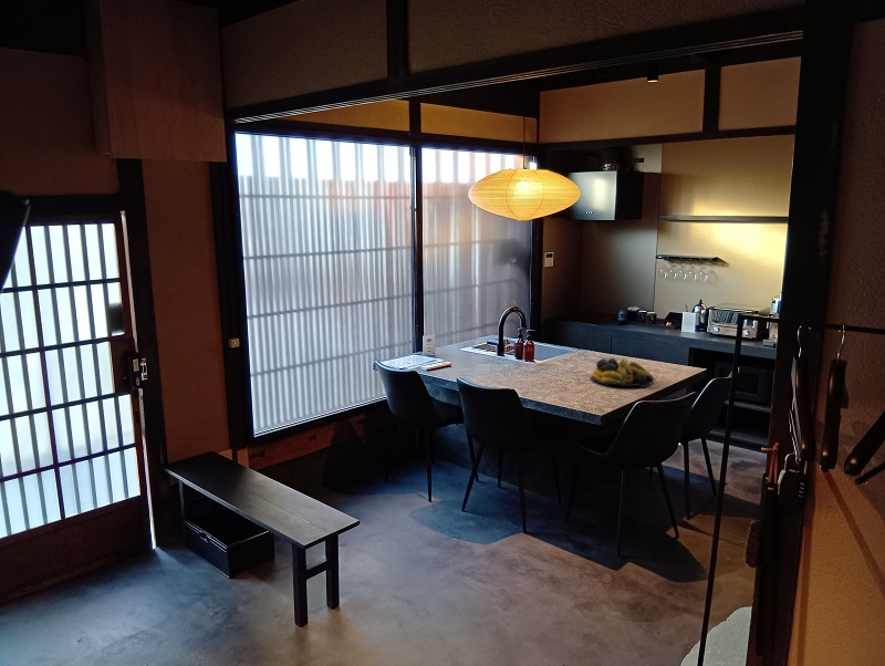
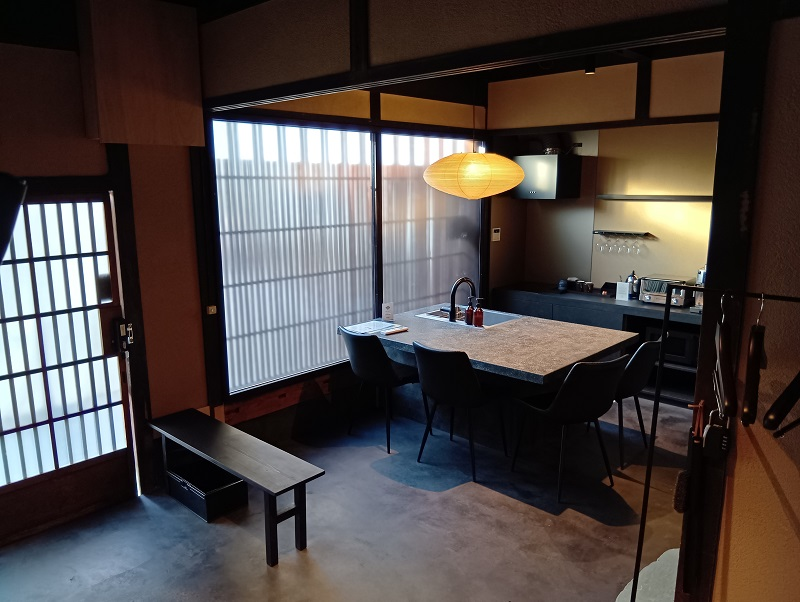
- fruit bowl [590,357,655,388]
